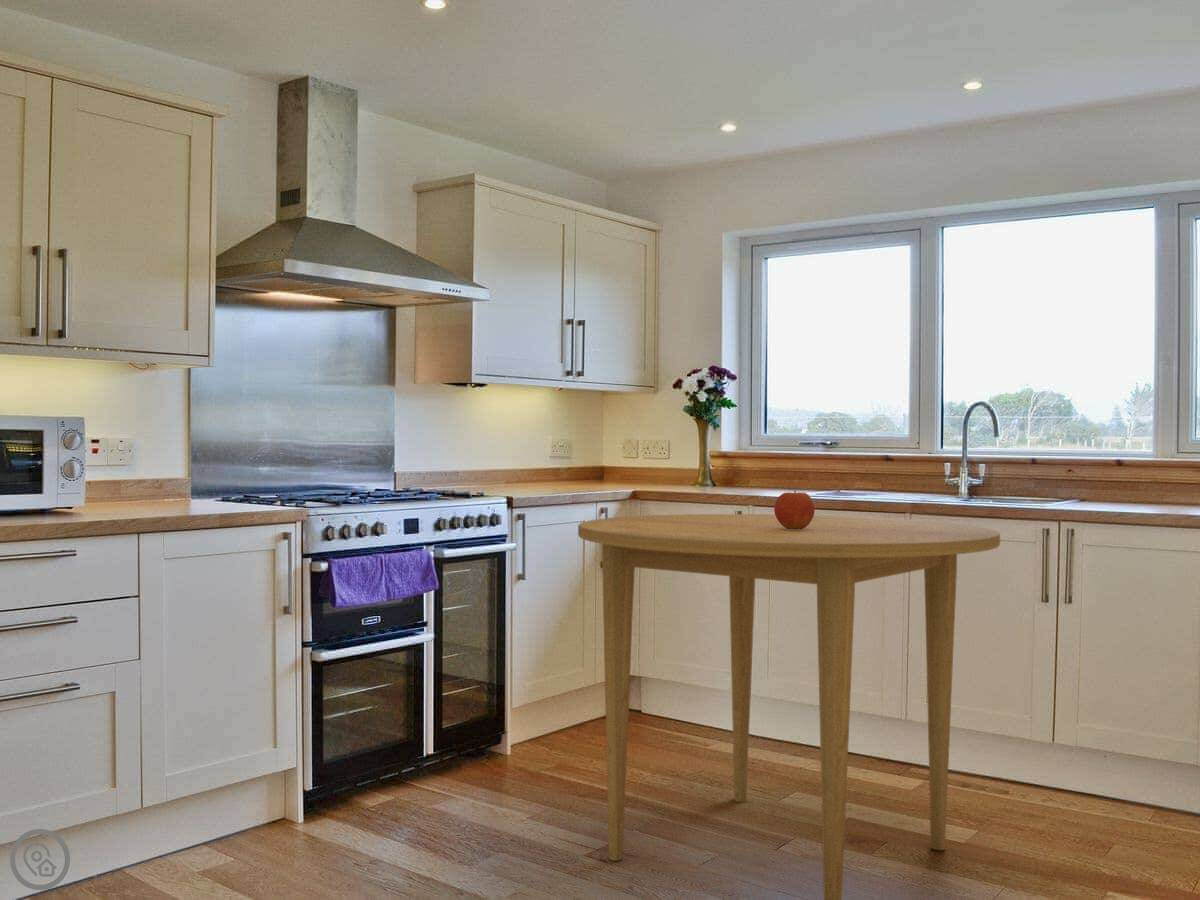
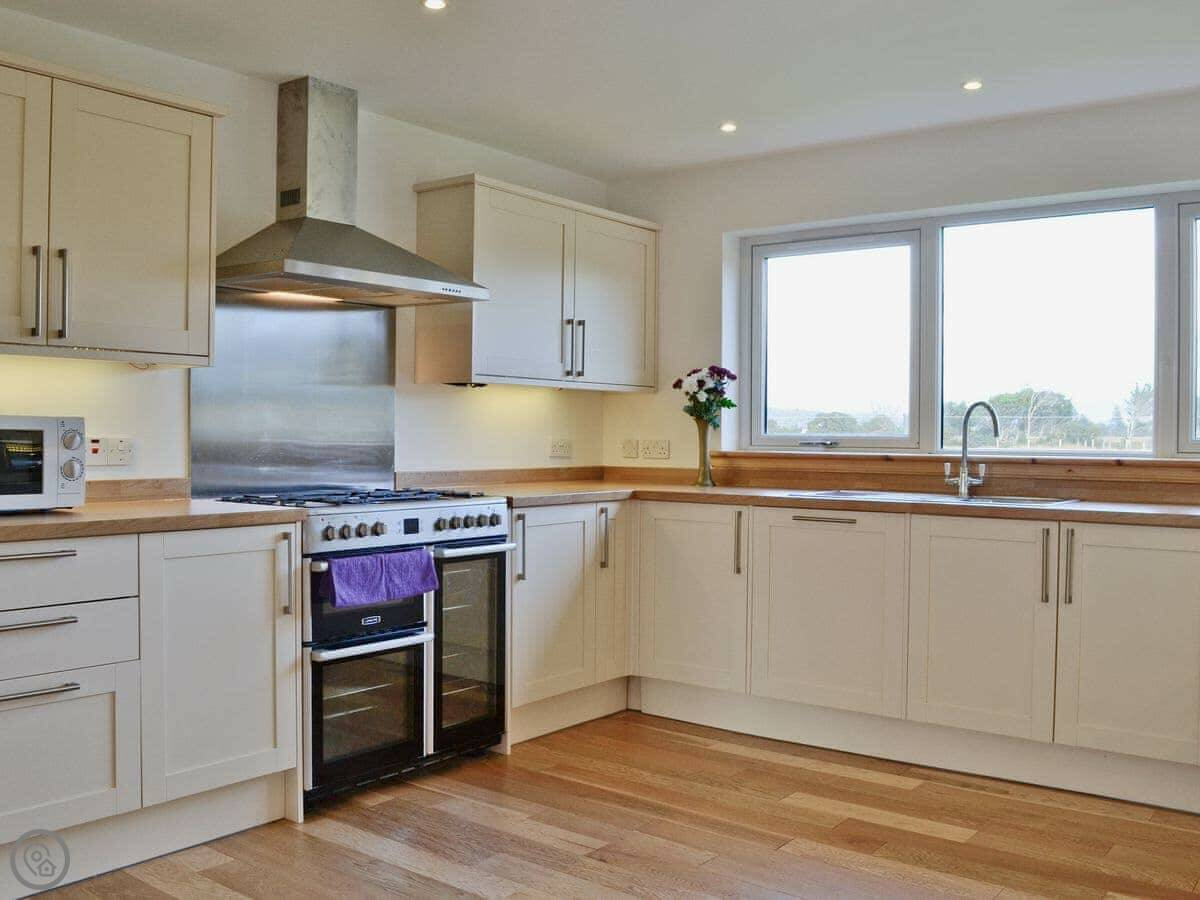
- fruit [773,490,816,530]
- dining table [577,513,1001,900]
